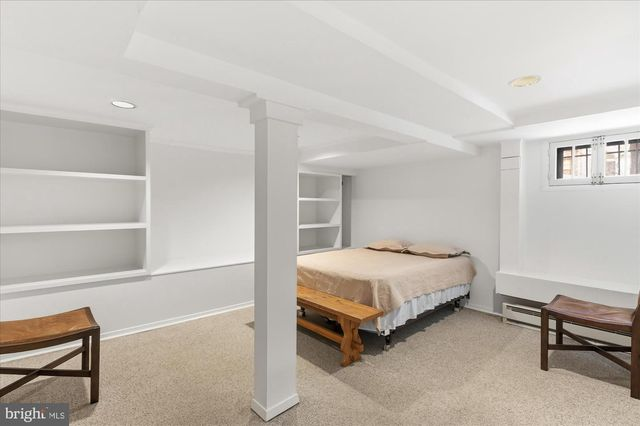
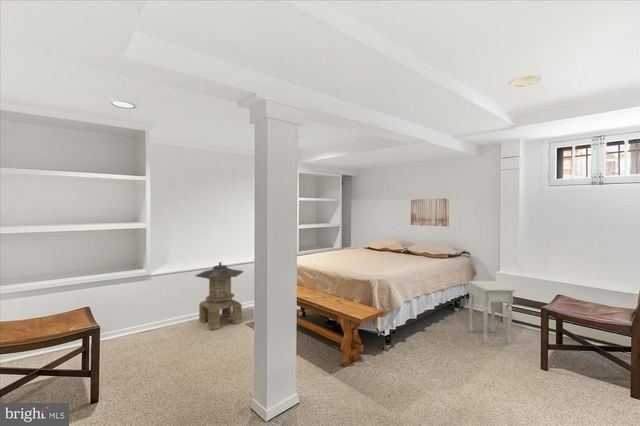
+ lantern [194,261,245,331]
+ wall art [410,198,450,227]
+ nightstand [467,280,517,345]
